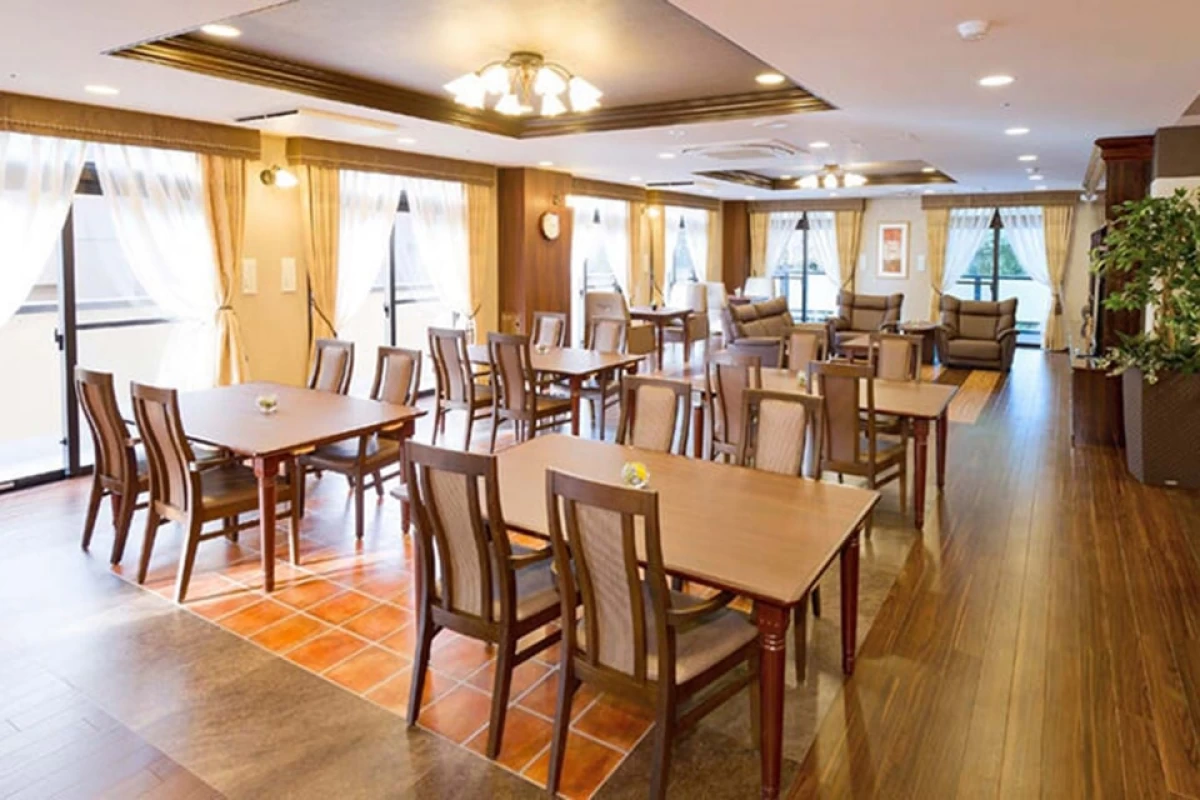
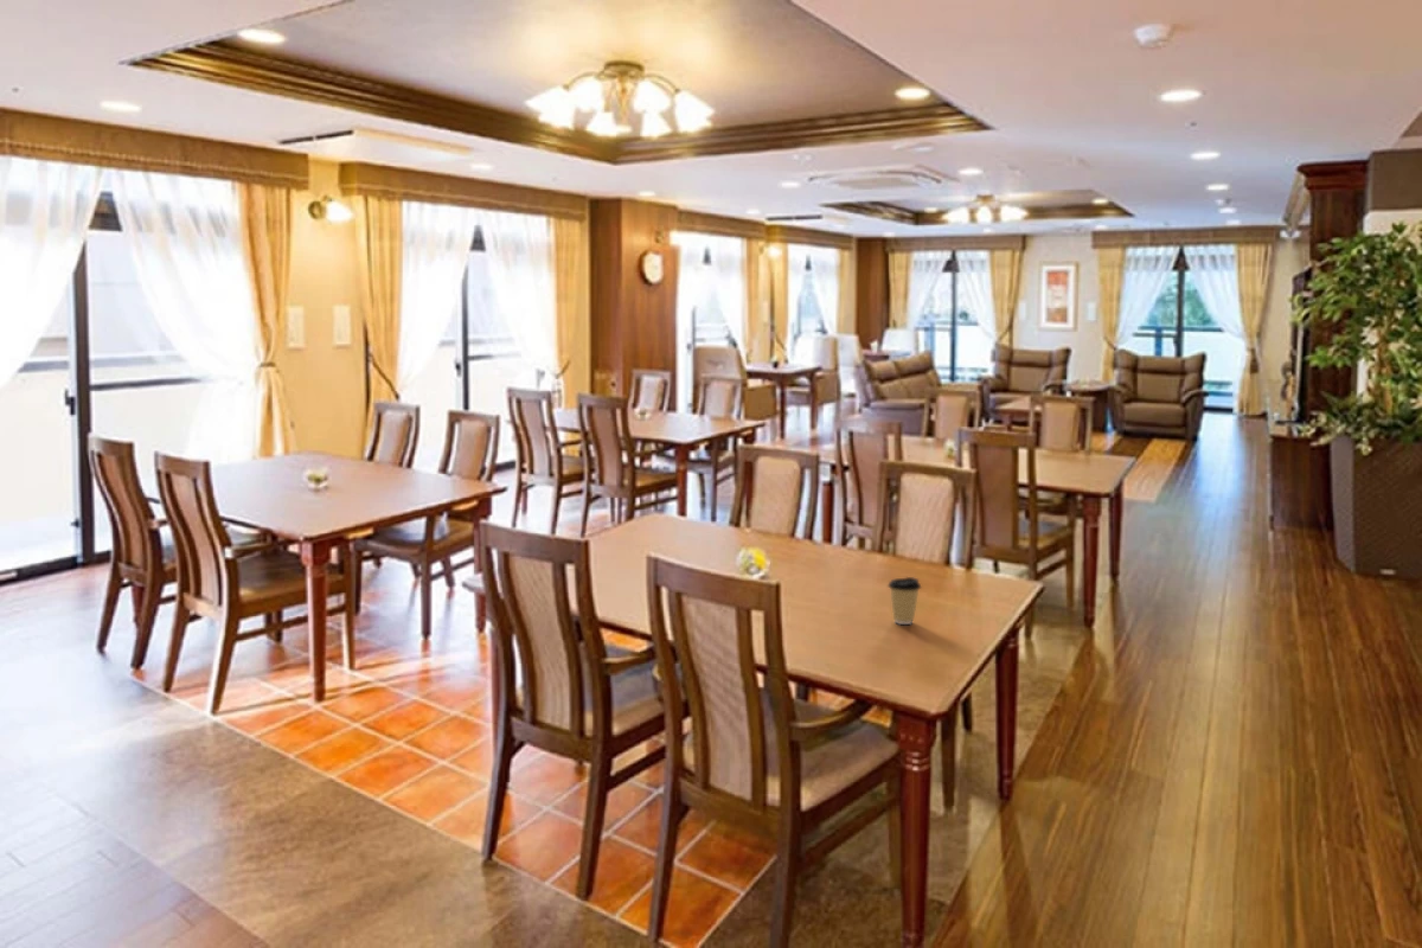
+ coffee cup [886,576,922,626]
